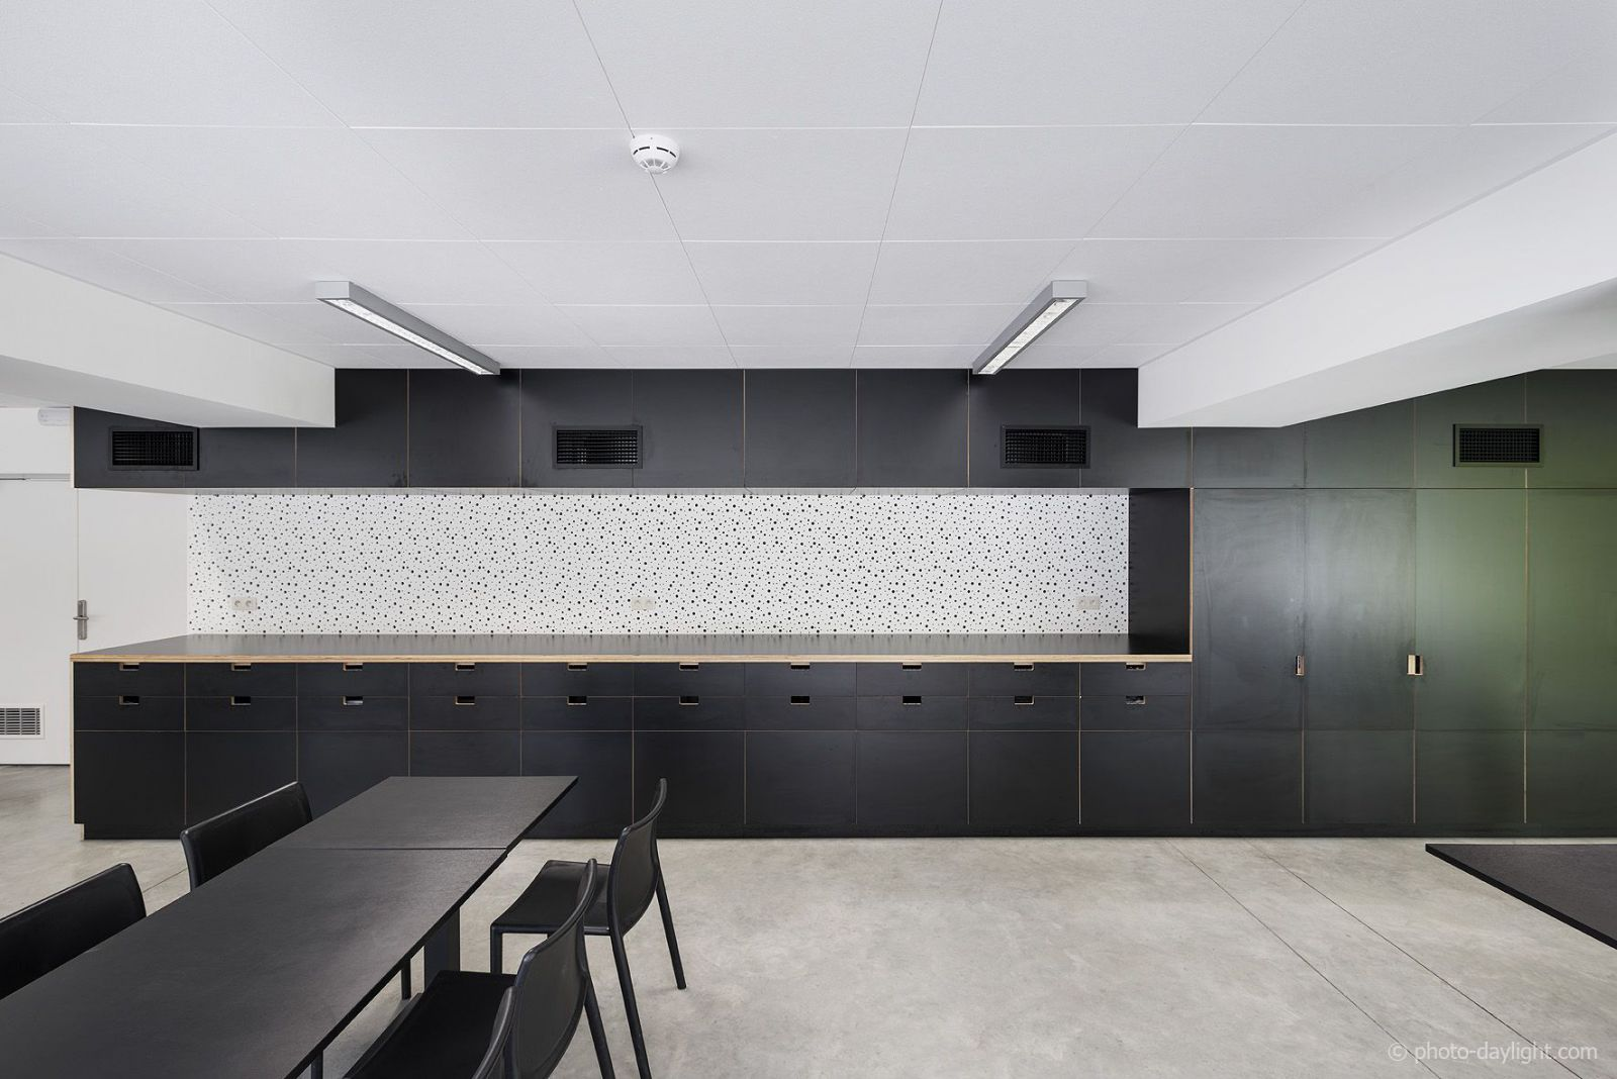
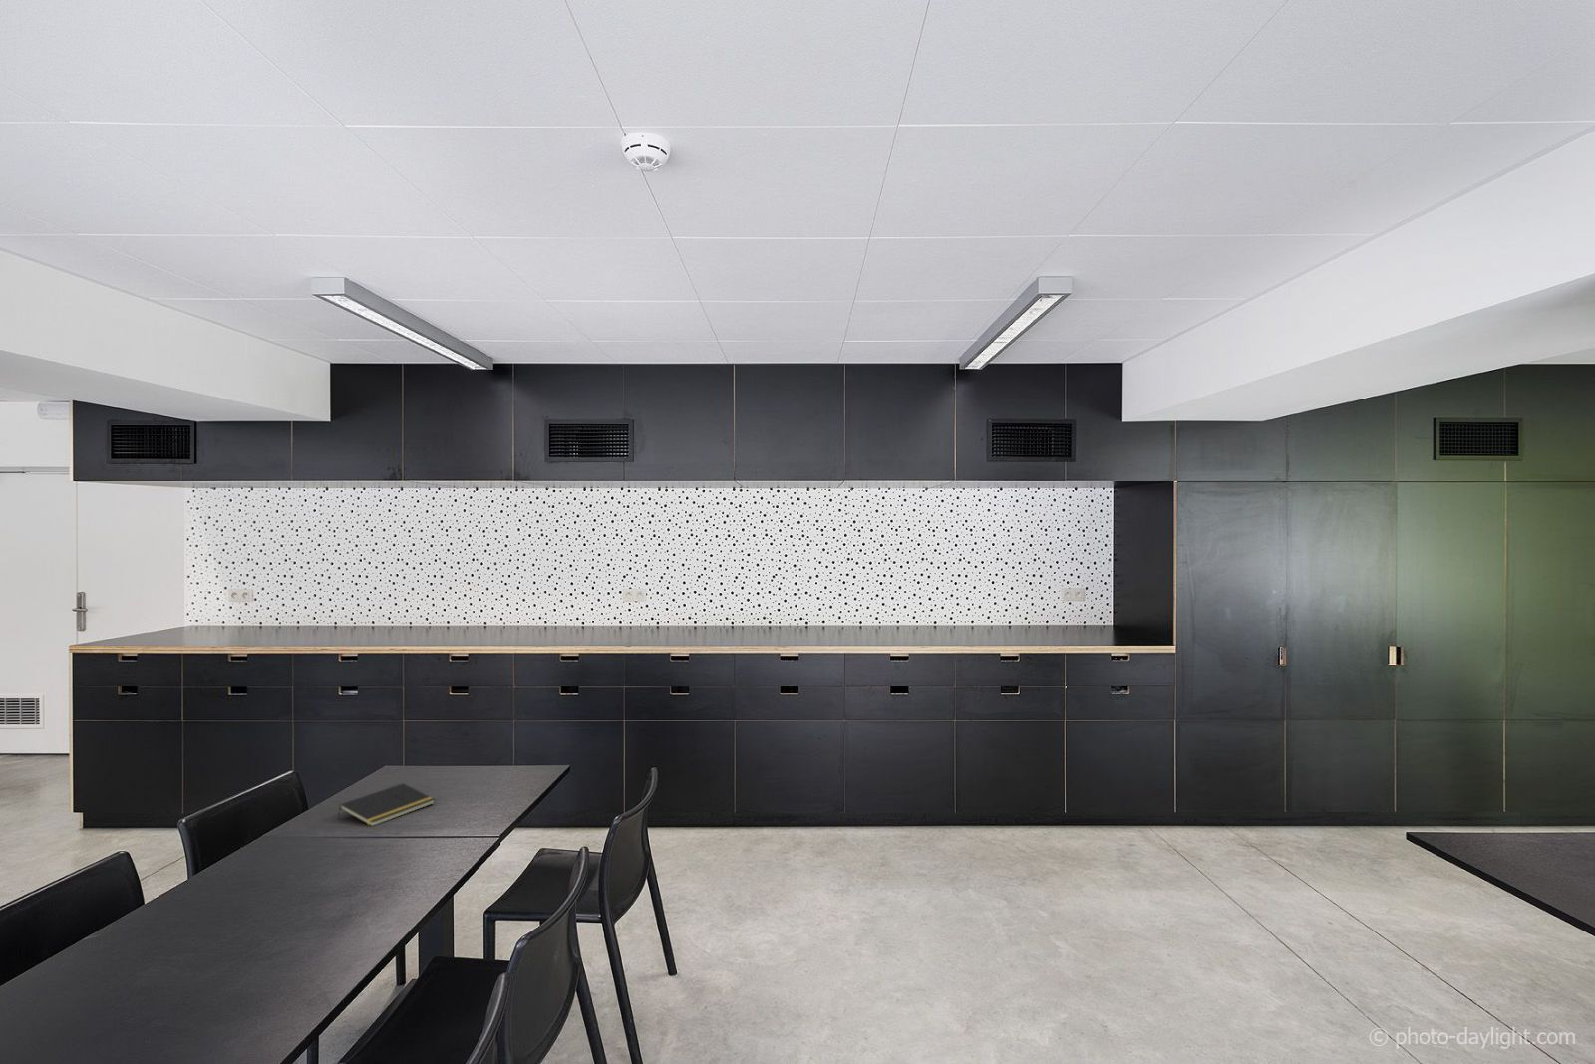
+ notepad [337,783,436,826]
